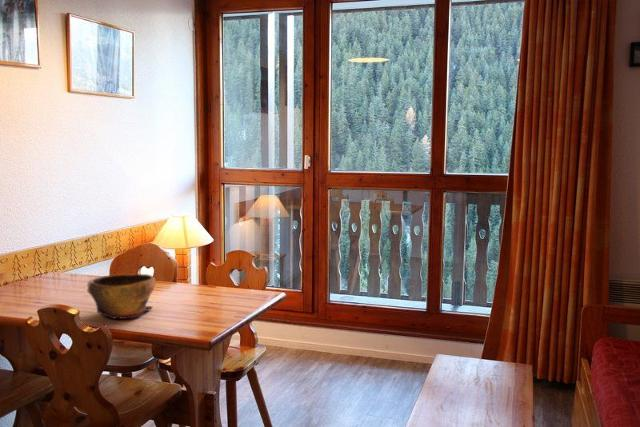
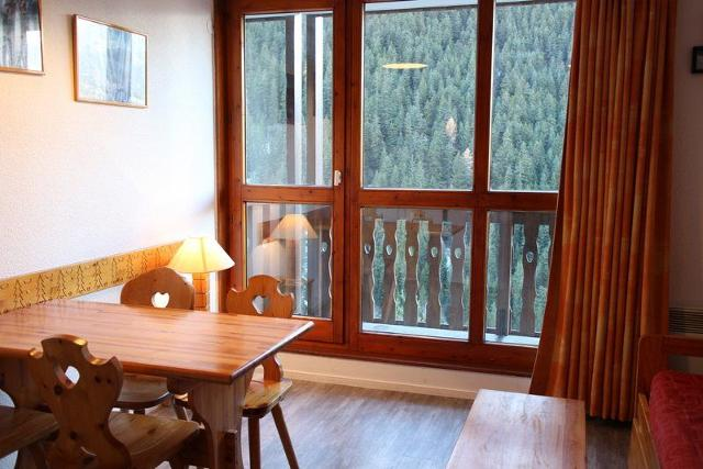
- bowl [86,273,156,320]
